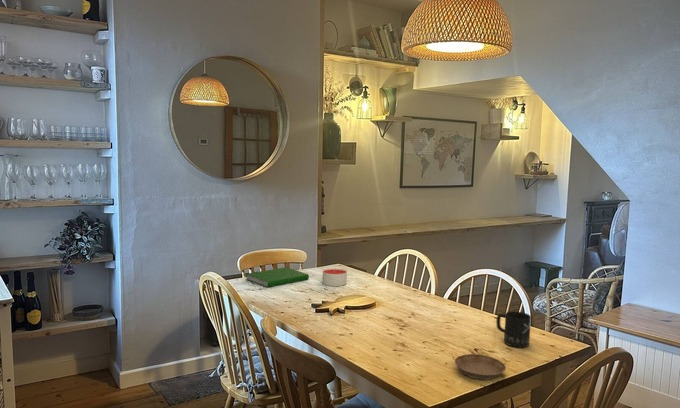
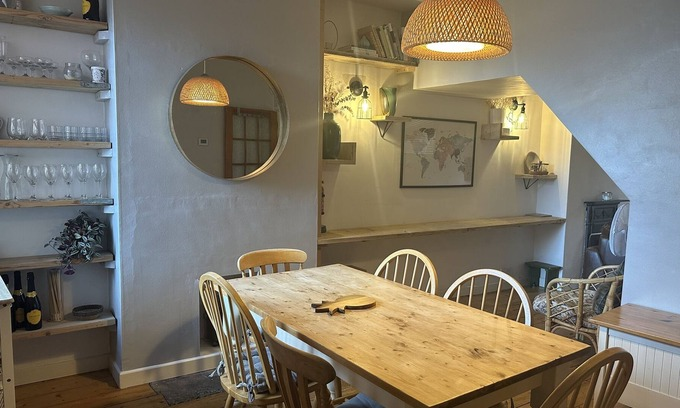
- hardcover book [245,266,310,288]
- mug [495,310,532,348]
- candle [322,267,348,287]
- saucer [454,353,507,381]
